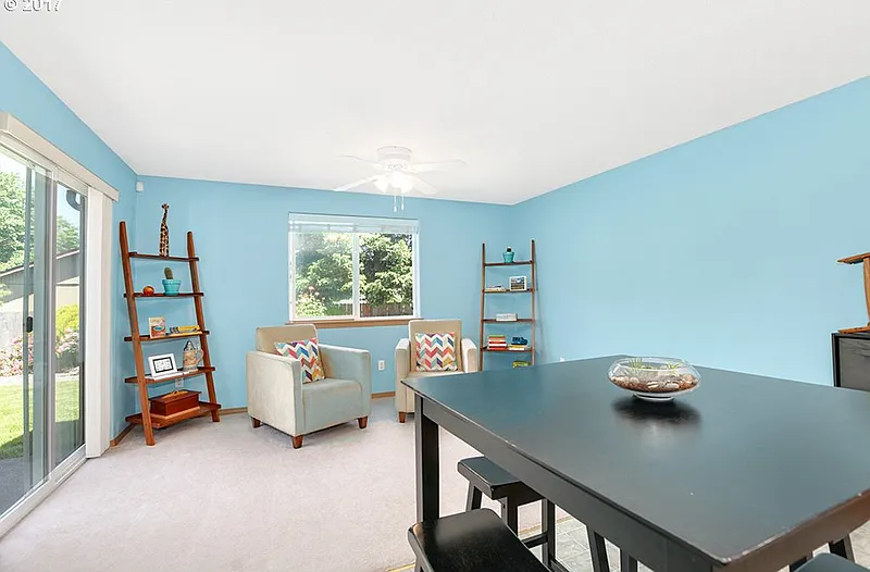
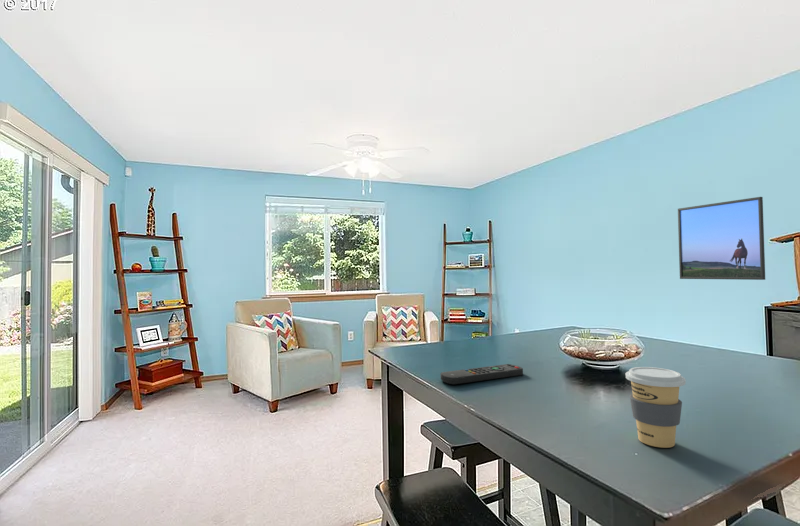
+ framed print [677,196,766,281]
+ remote control [439,363,524,385]
+ coffee cup [625,366,687,449]
